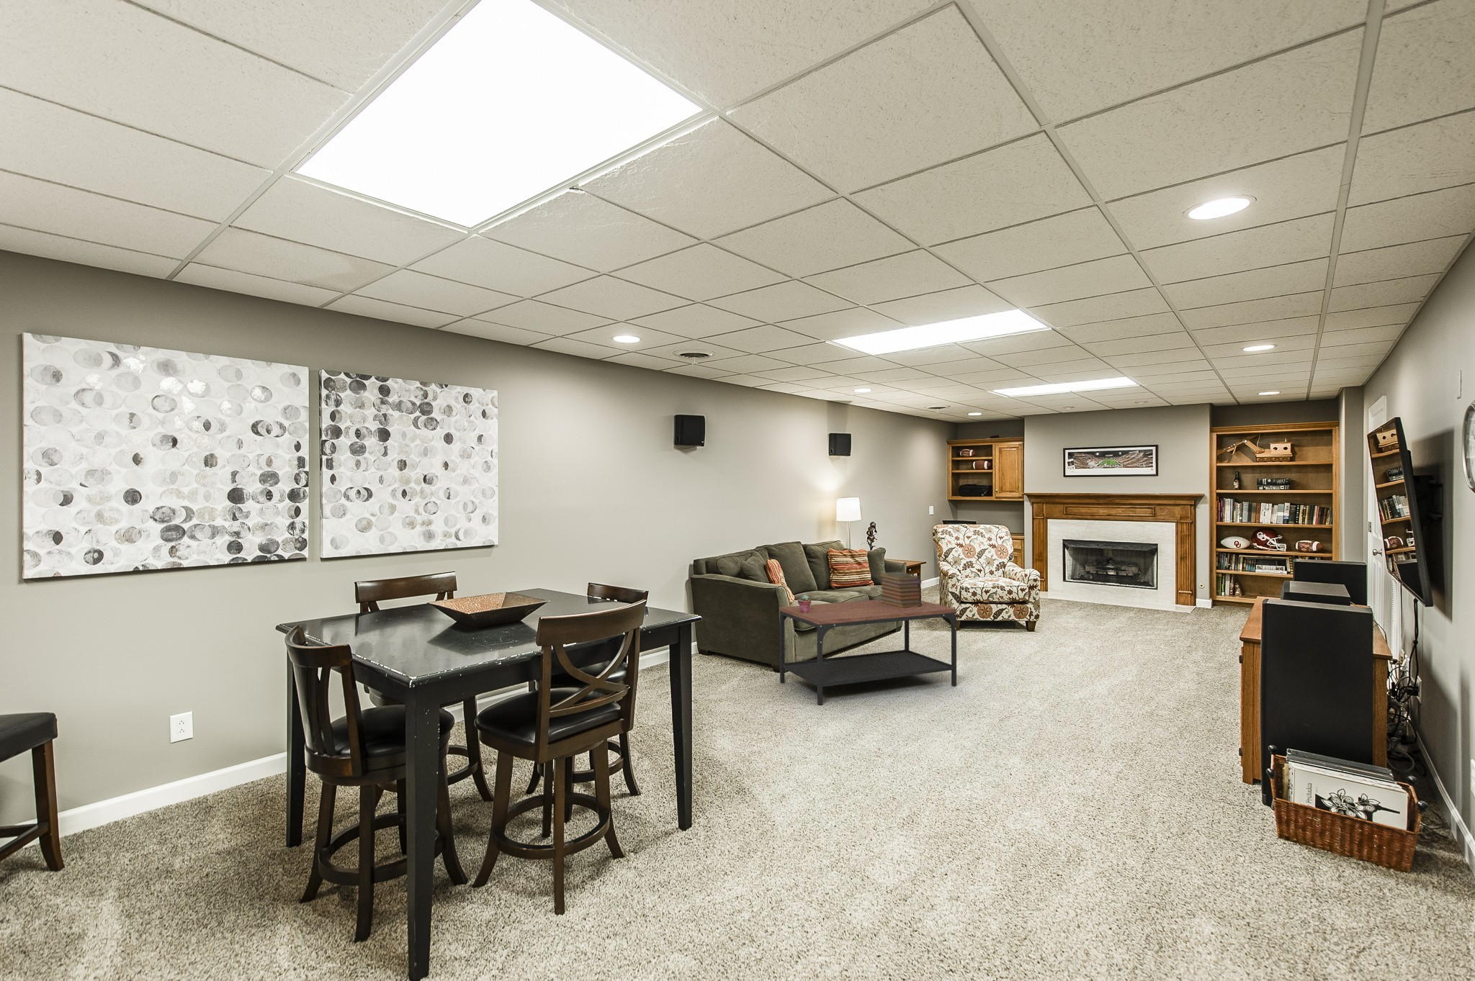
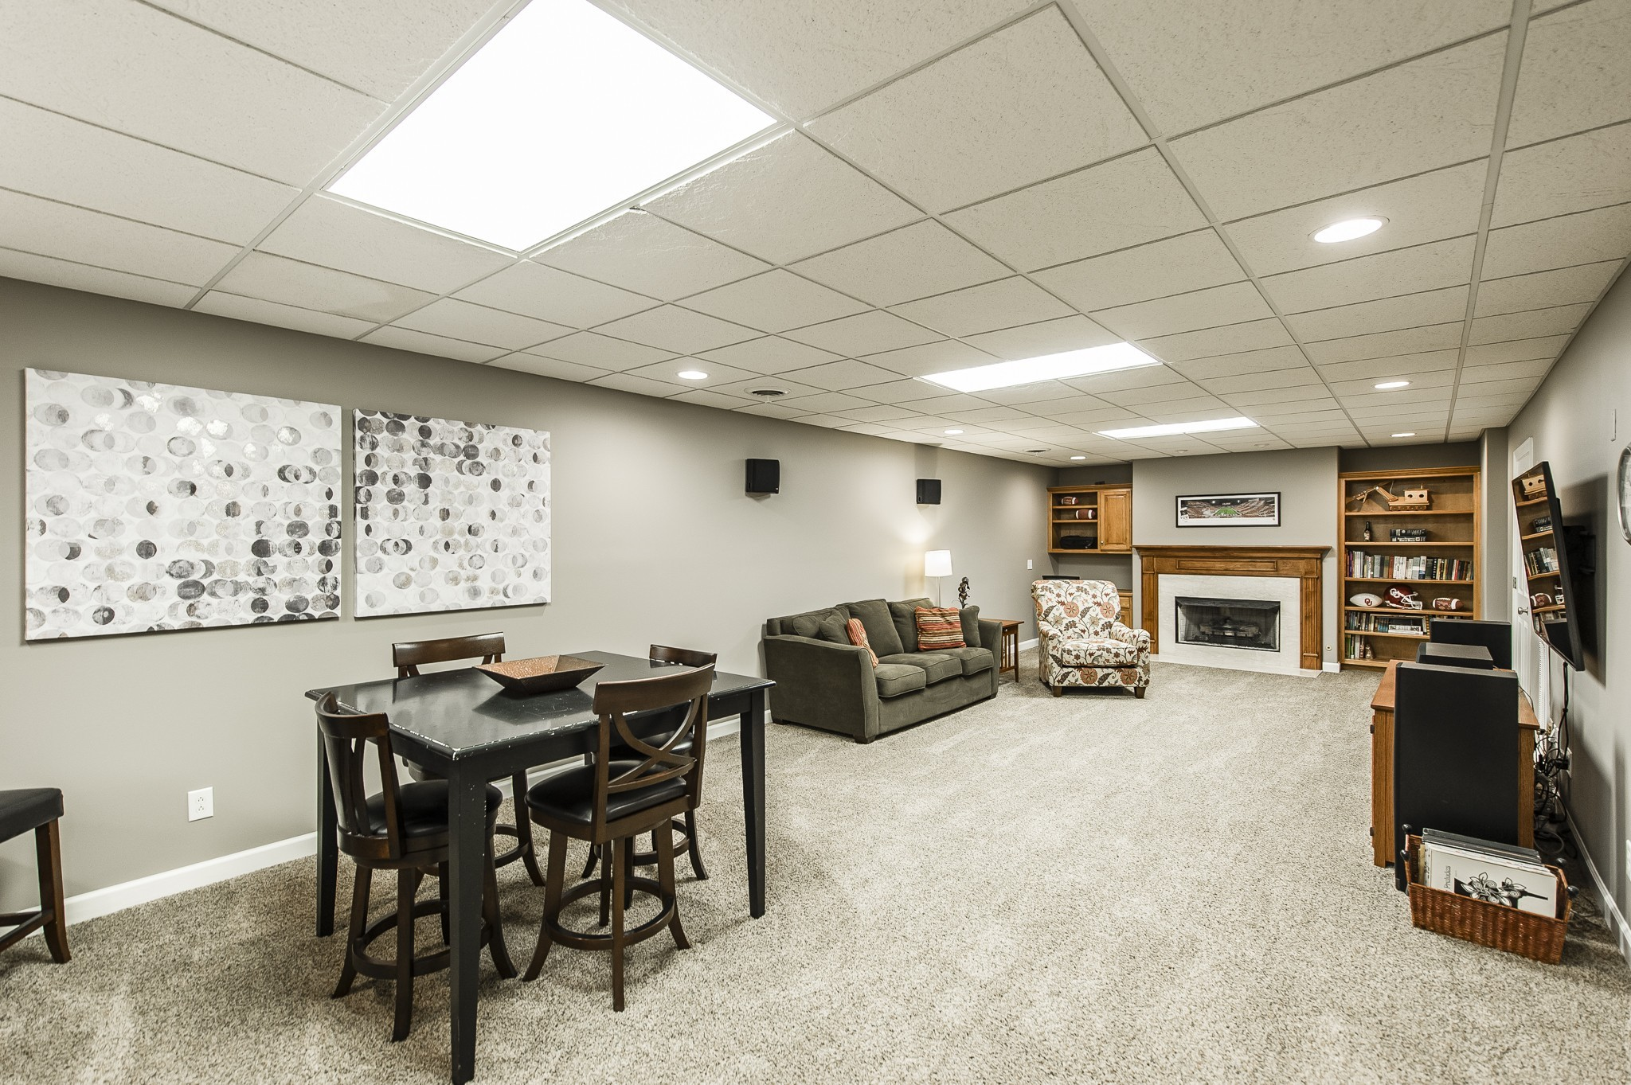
- potted succulent [797,593,811,612]
- coffee table [780,599,957,705]
- book stack [878,572,923,608]
